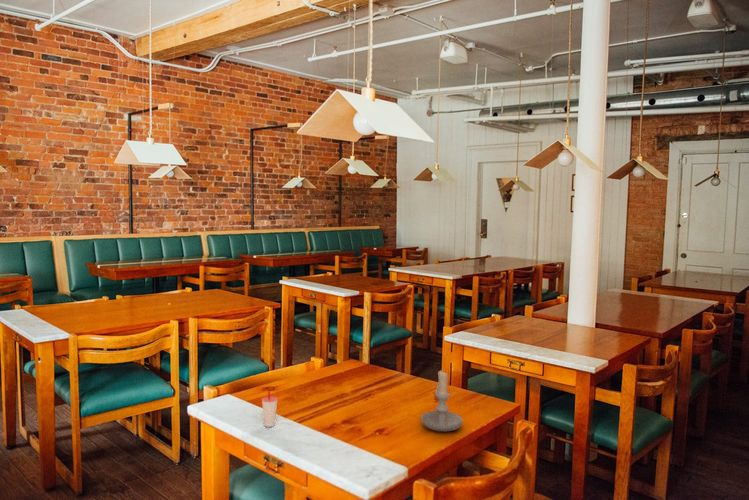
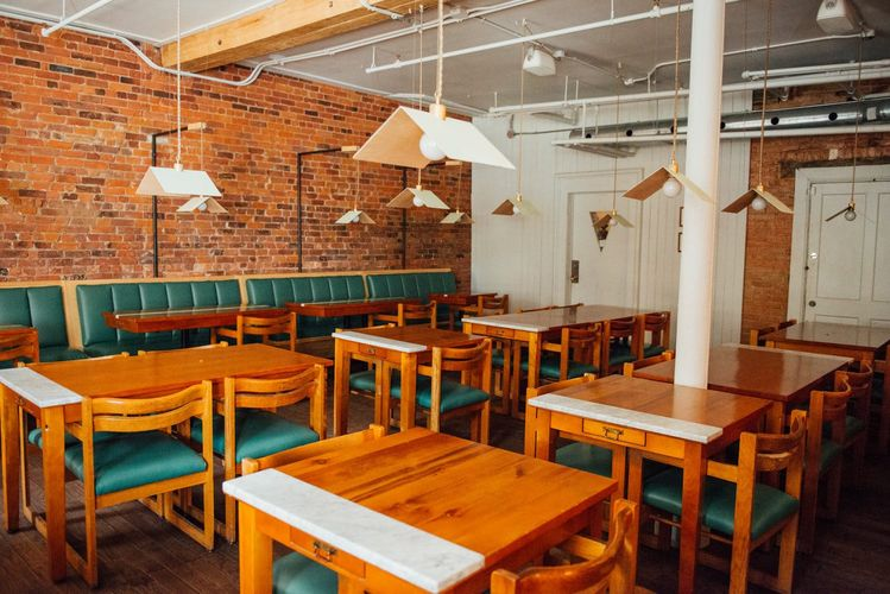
- candle [420,369,464,432]
- cup [261,389,279,428]
